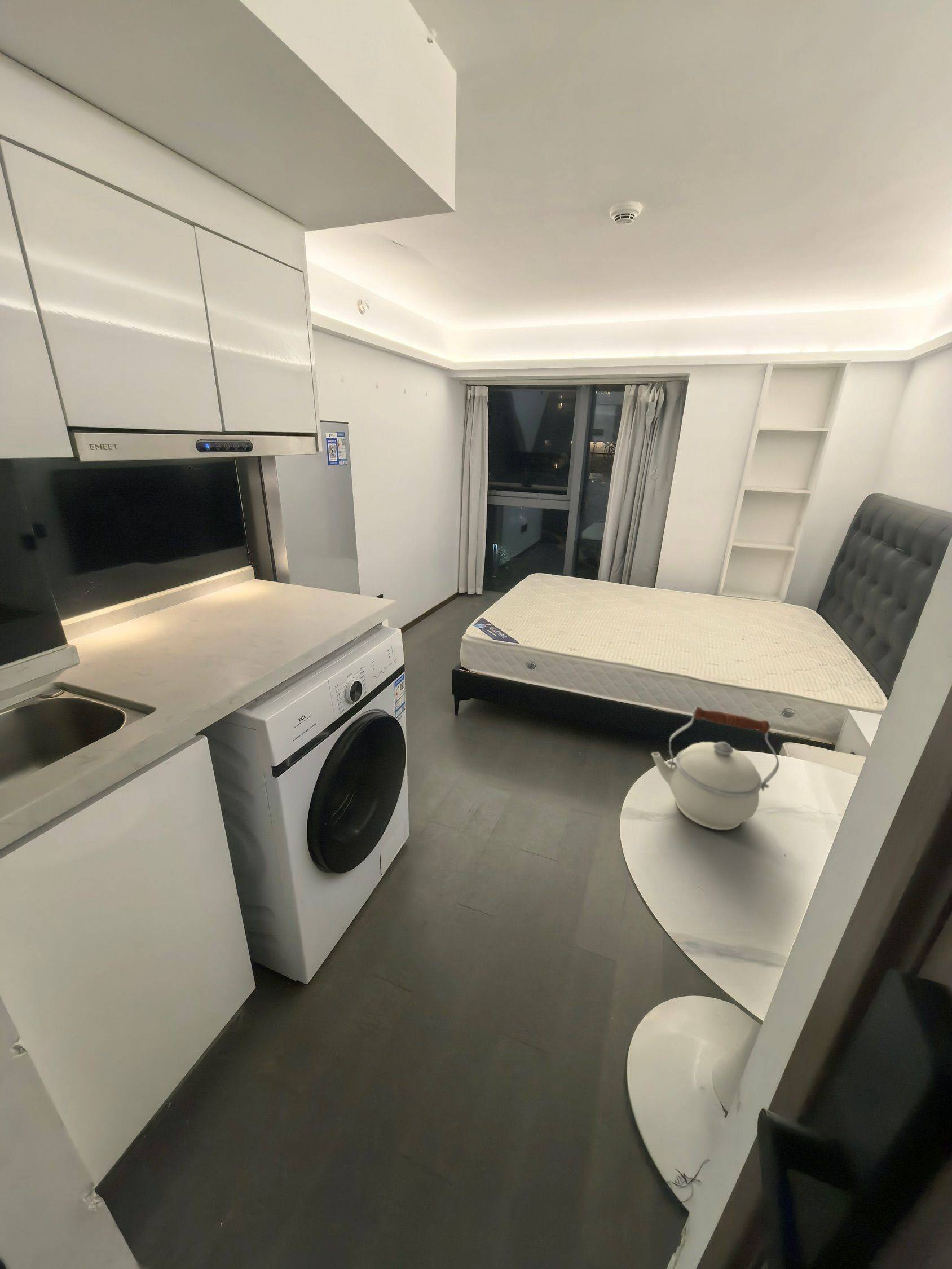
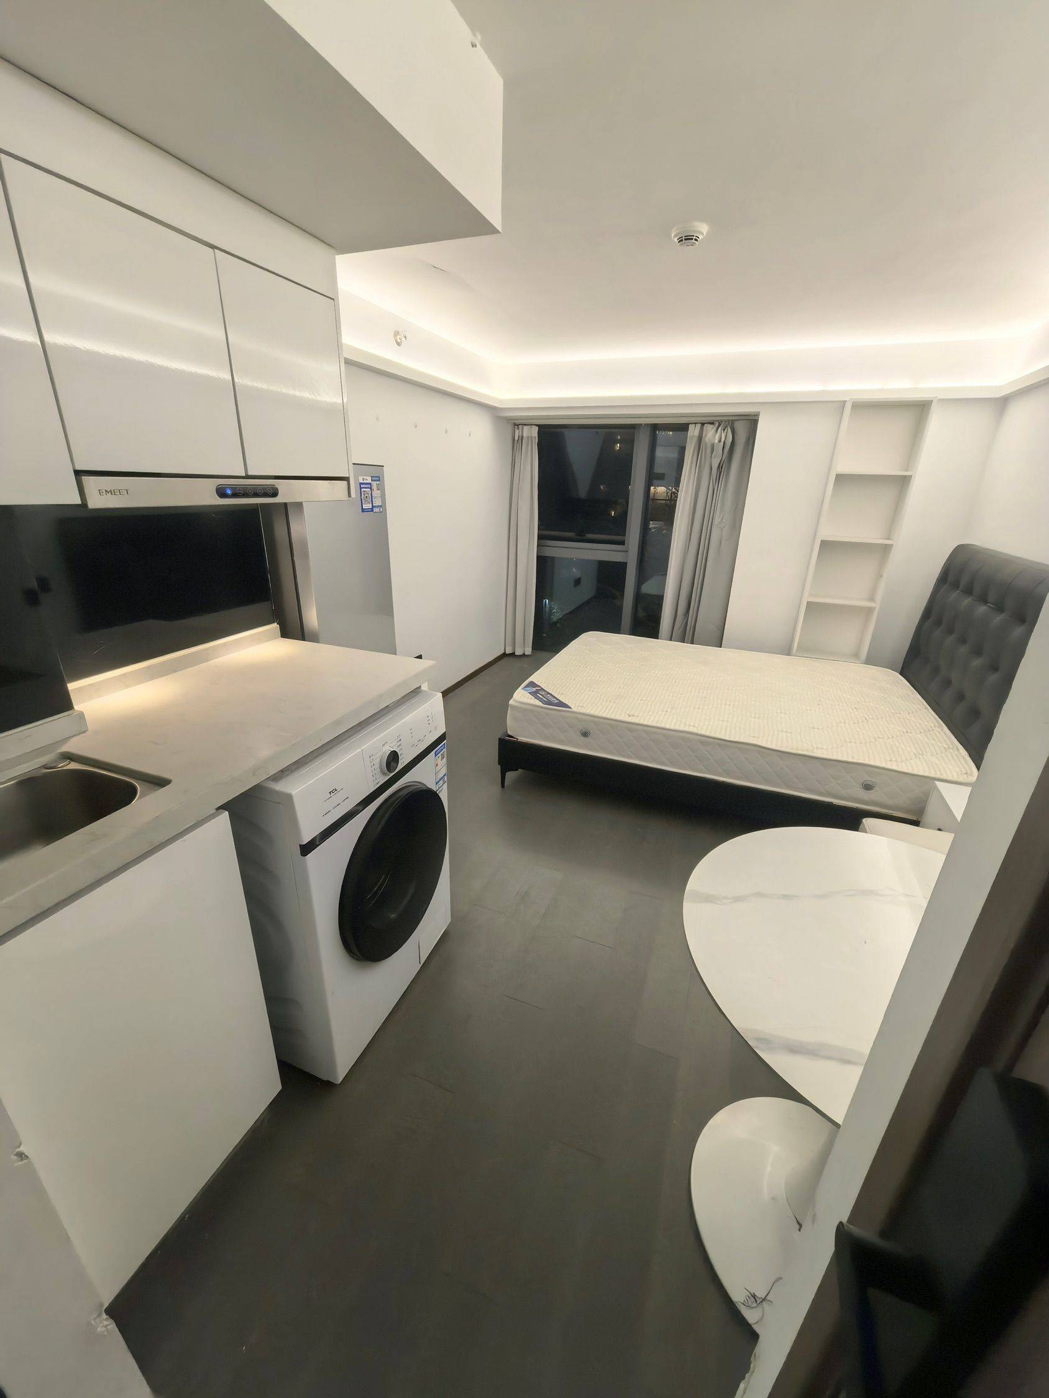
- kettle [651,706,780,830]
